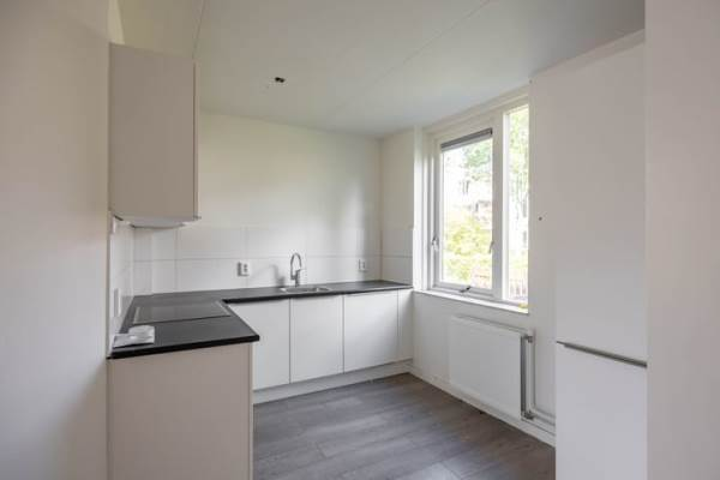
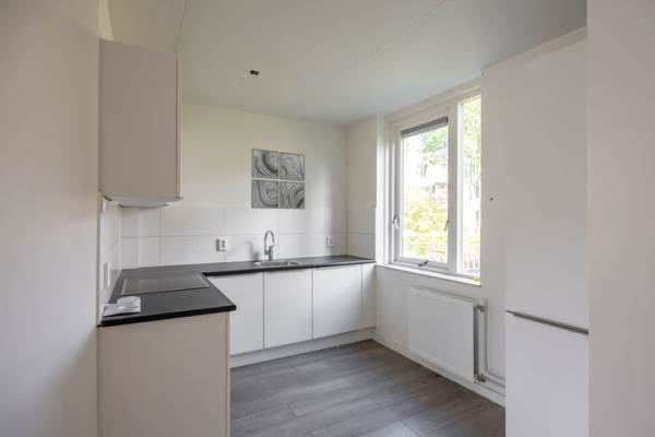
+ wall art [250,146,306,211]
